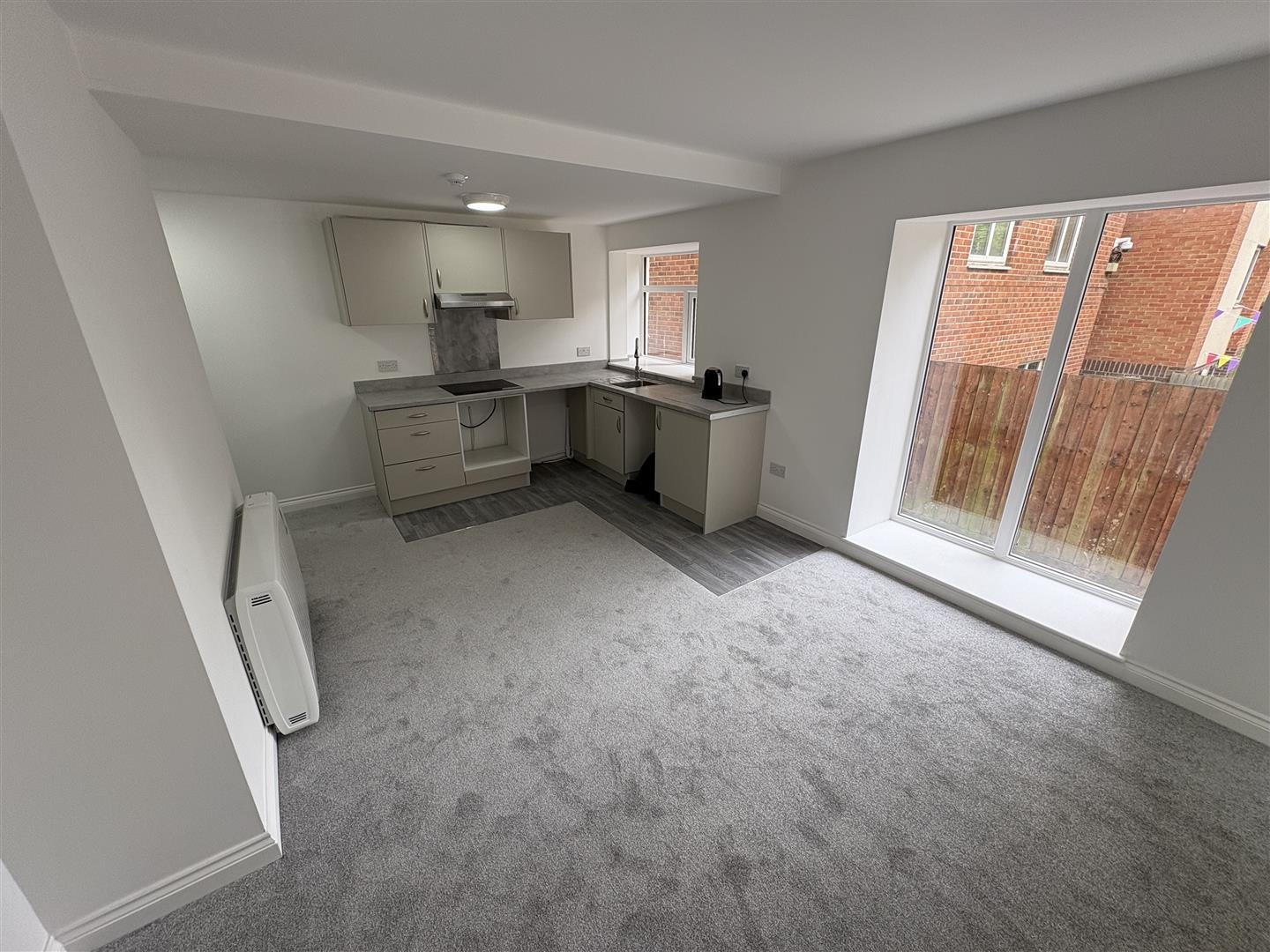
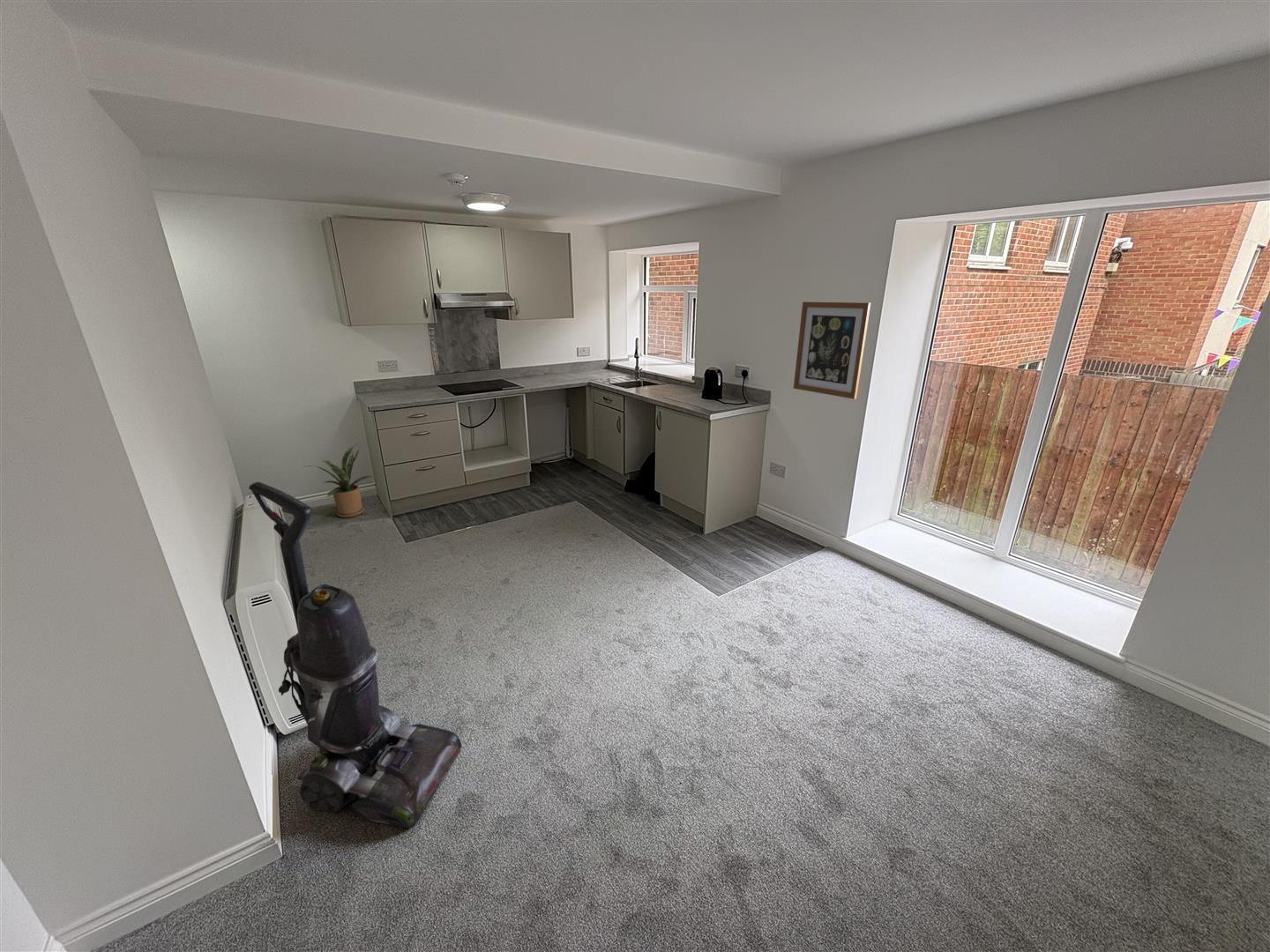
+ house plant [302,443,376,518]
+ vacuum cleaner [248,481,462,829]
+ wall art [793,301,871,400]
